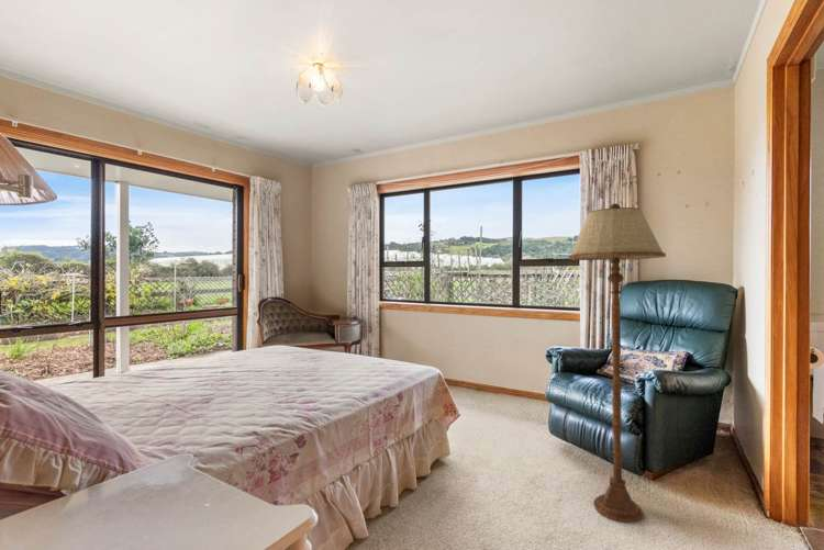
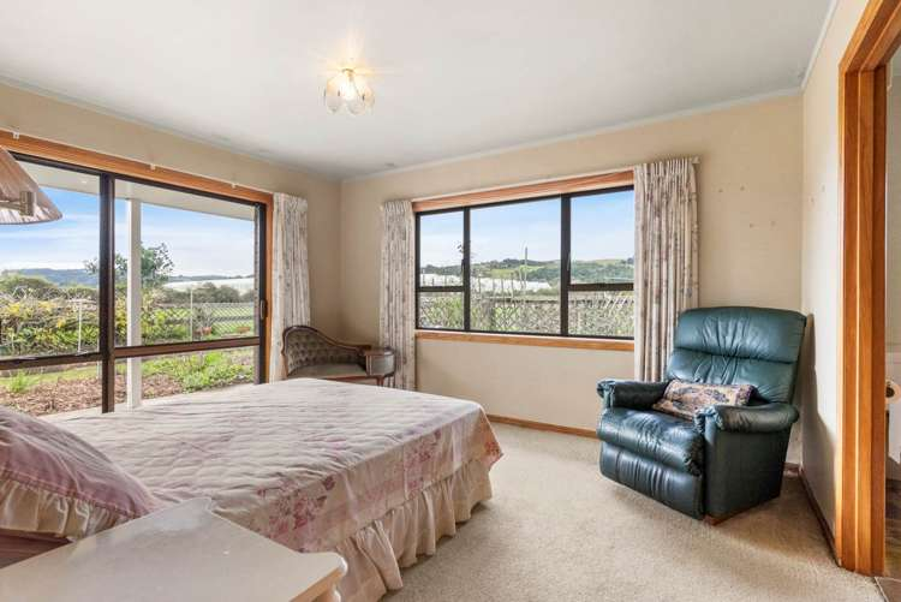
- floor lamp [567,202,667,524]
